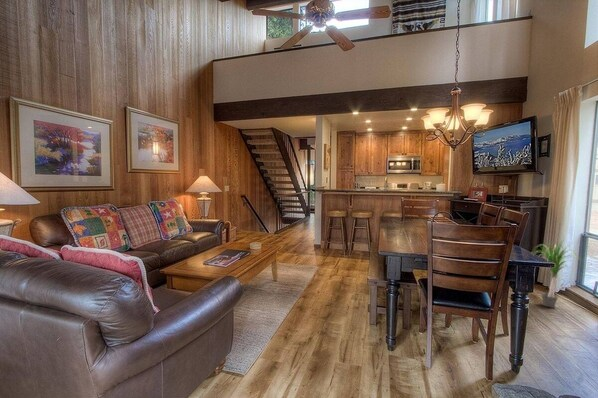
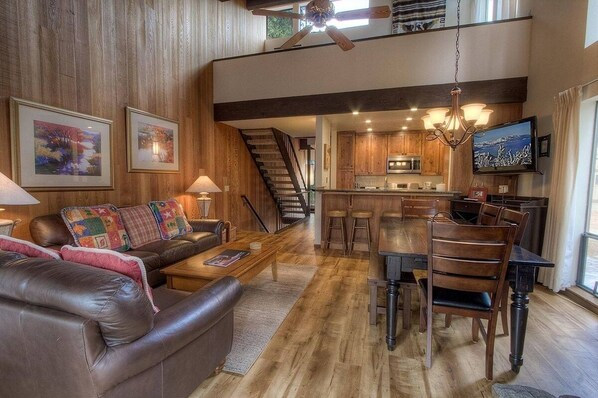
- potted plant [532,236,585,309]
